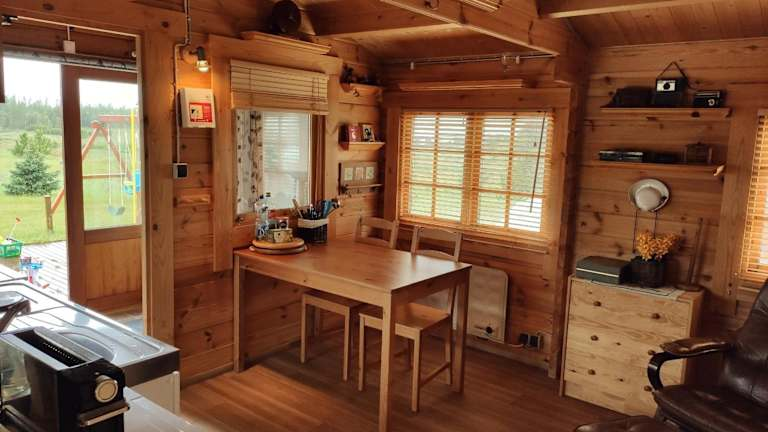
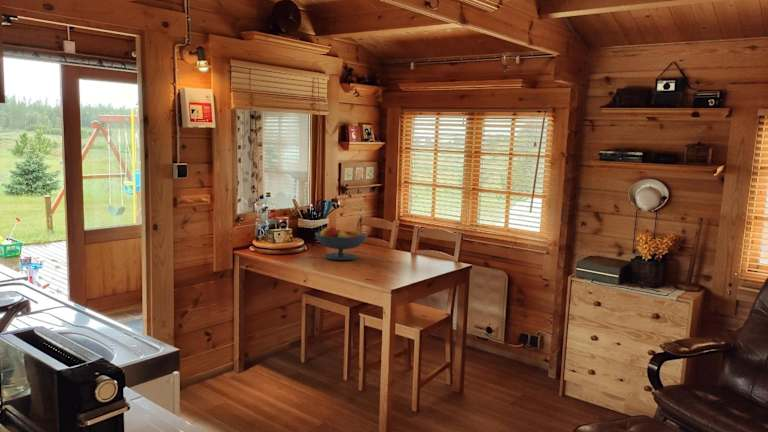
+ fruit bowl [314,225,368,261]
